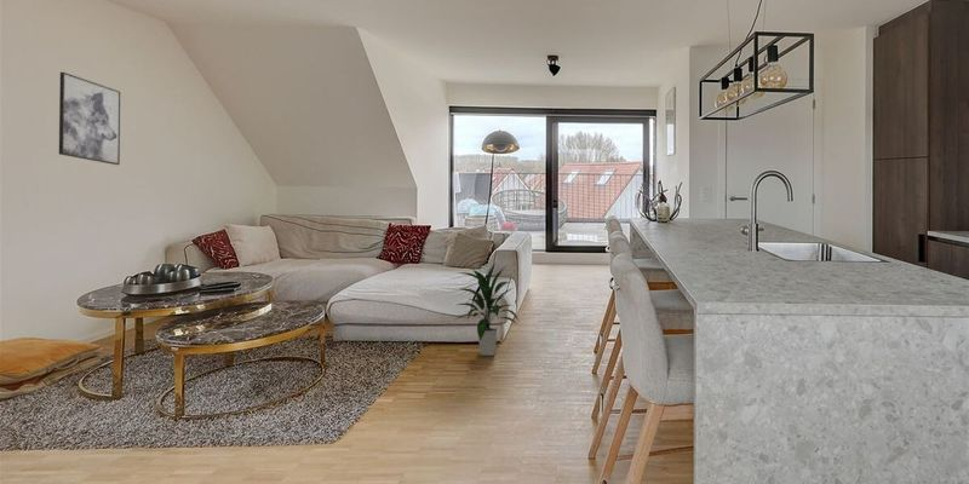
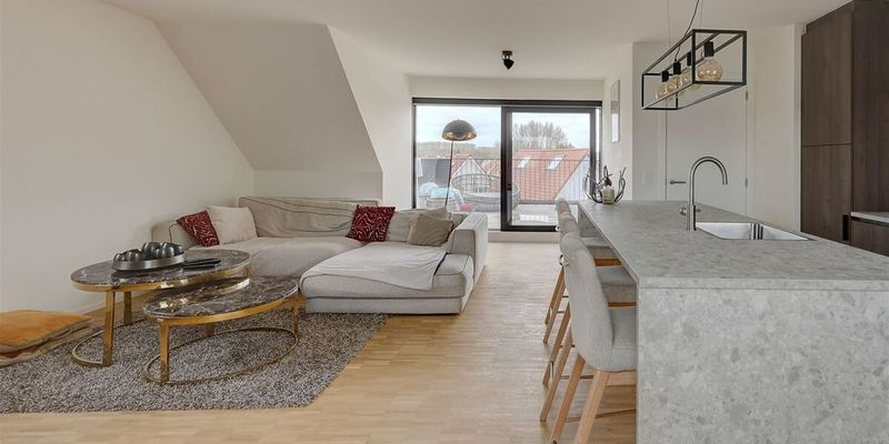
- wall art [58,71,122,166]
- indoor plant [453,263,520,357]
